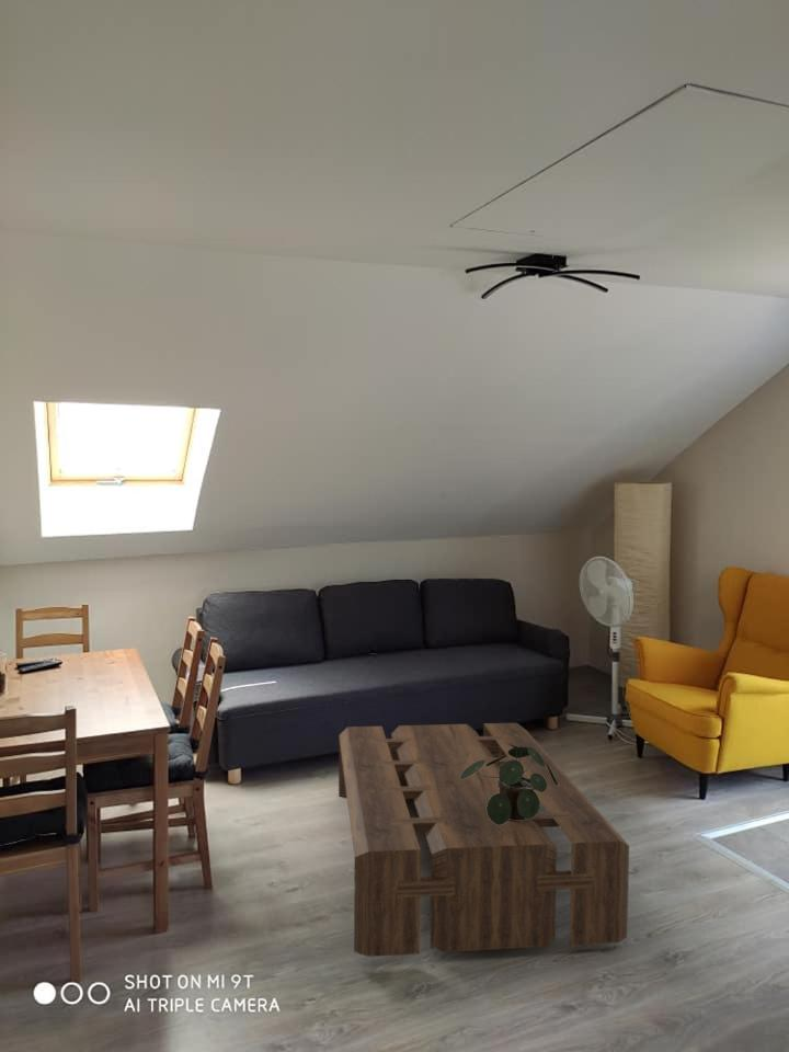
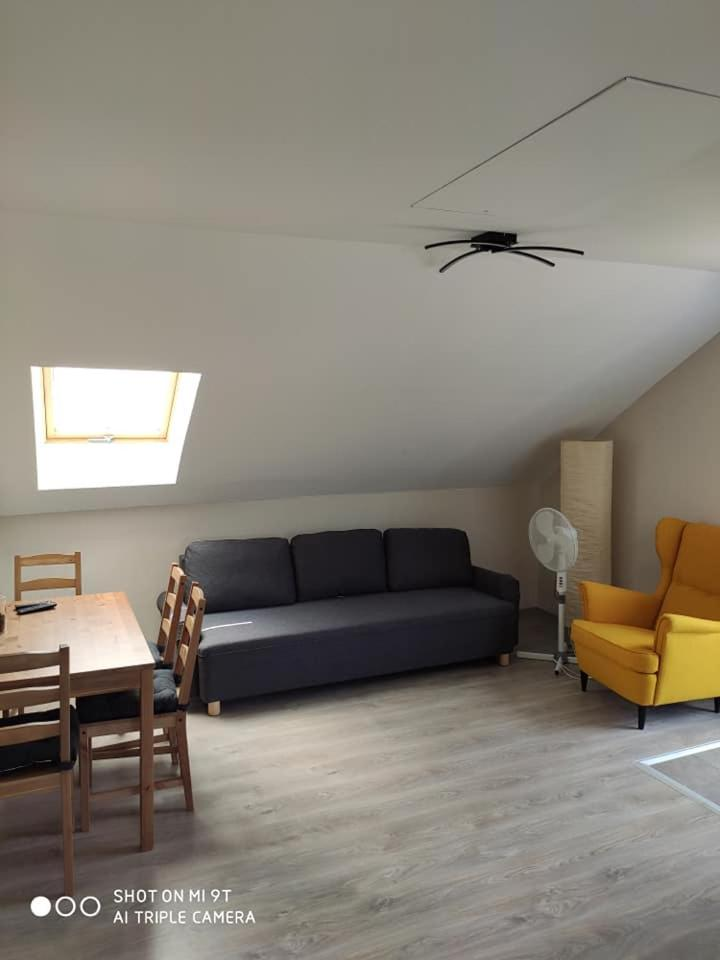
- potted plant [460,743,558,825]
- coffee table [338,722,630,958]
